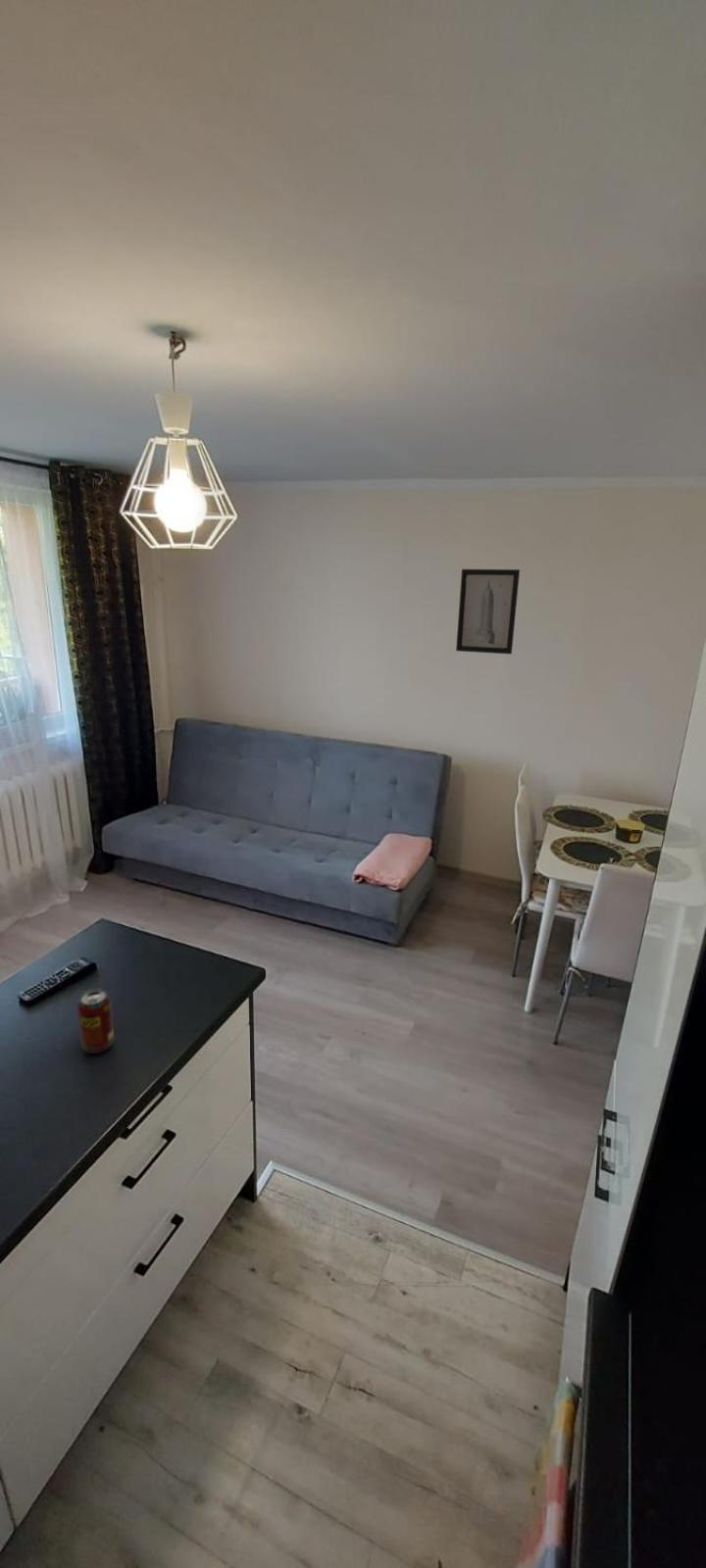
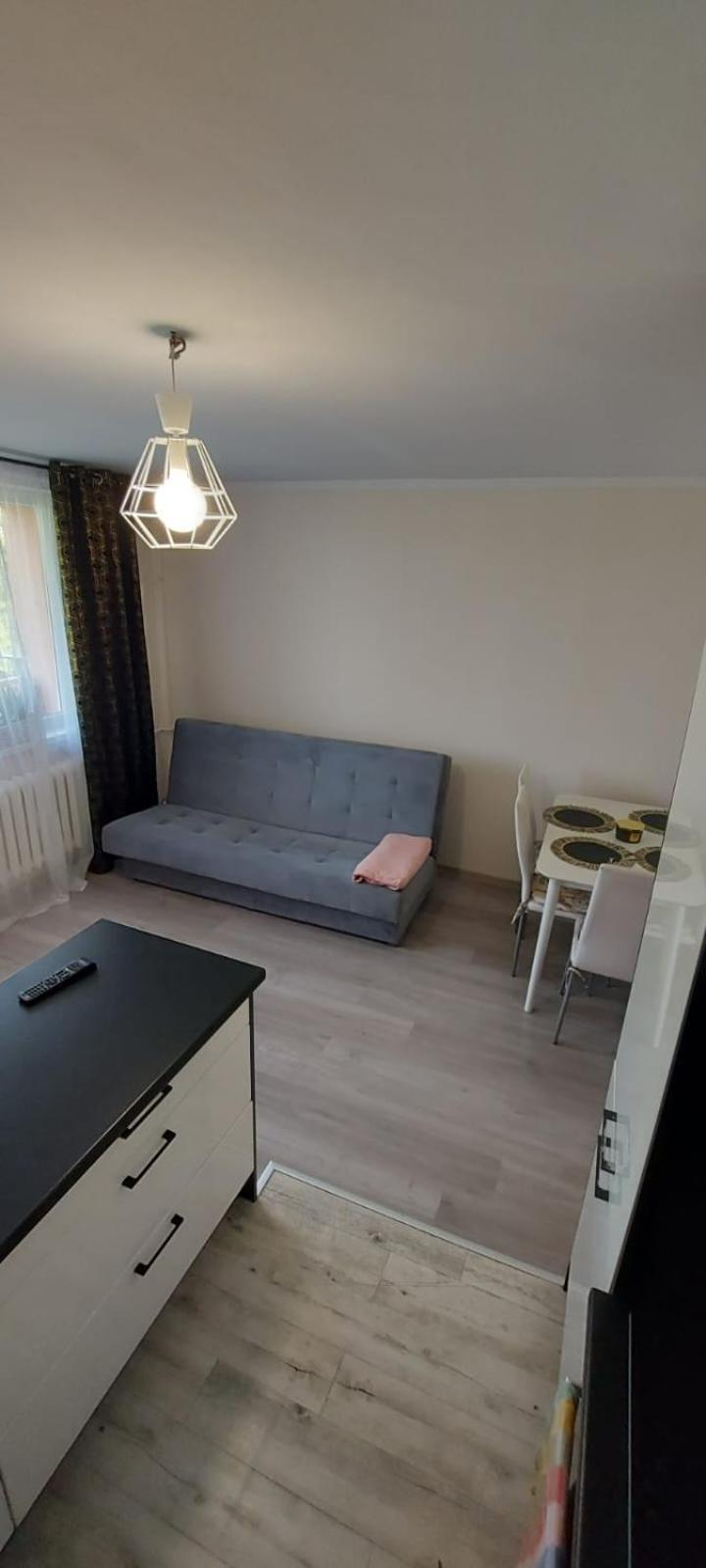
- beverage can [76,988,116,1054]
- wall art [455,568,521,655]
